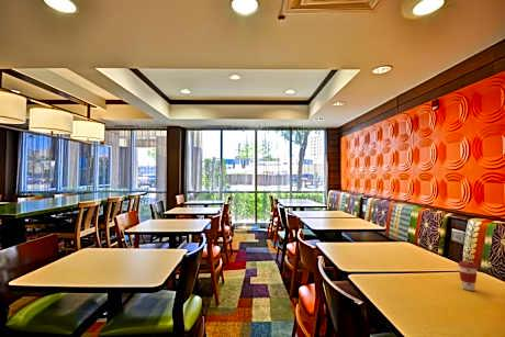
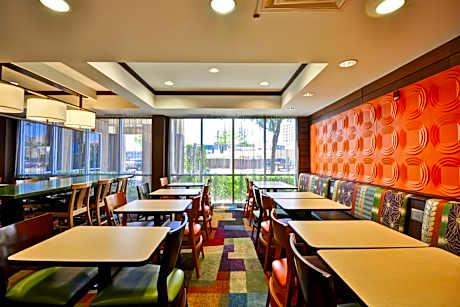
- coffee cup [457,260,479,292]
